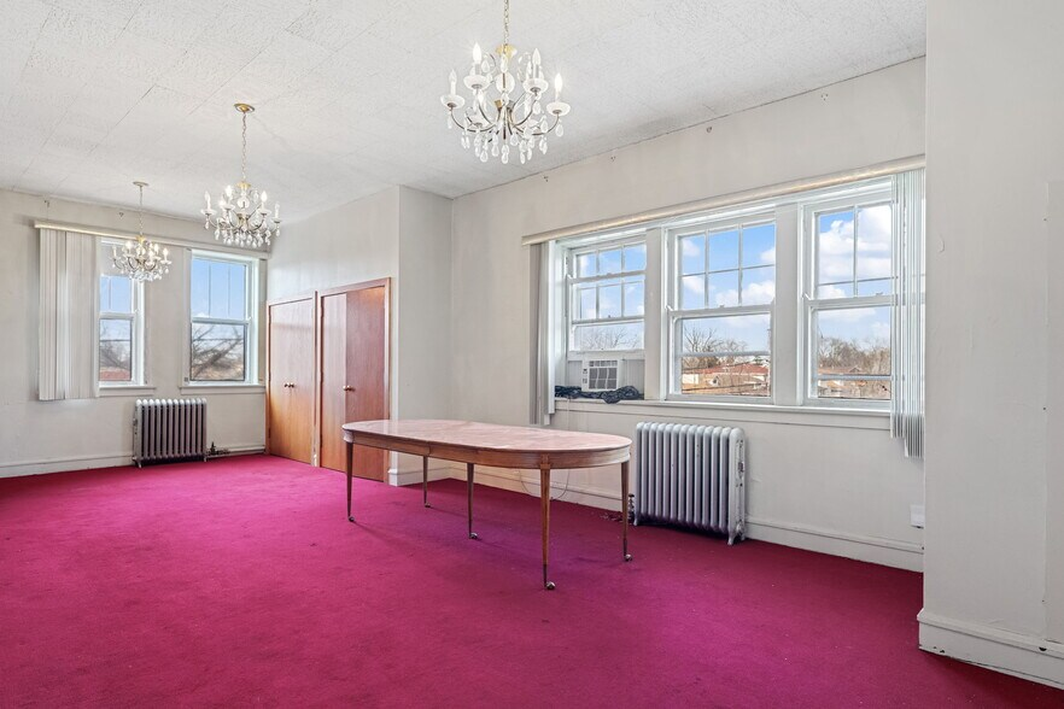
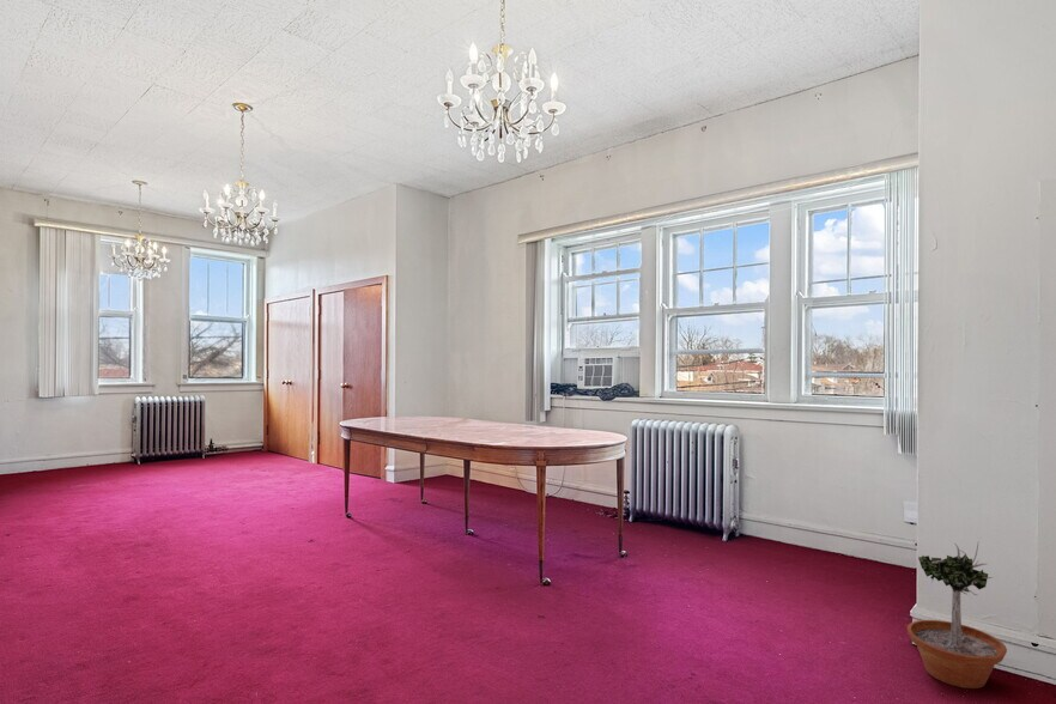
+ potted tree [906,542,1008,690]
